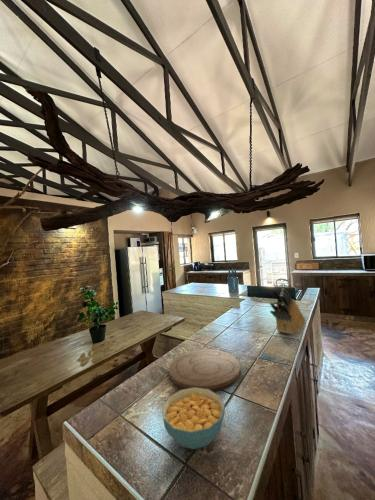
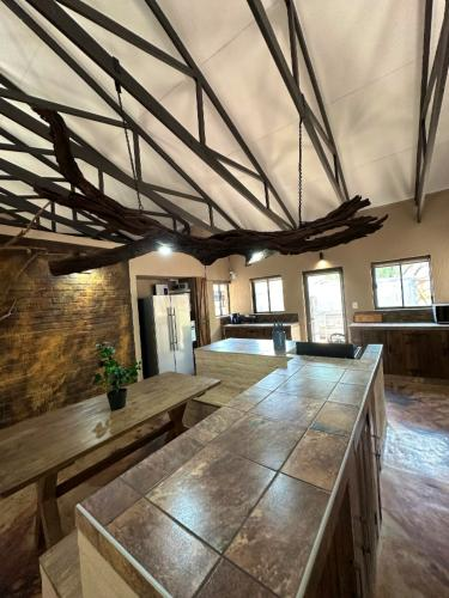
- cutting board [168,348,241,393]
- knife block [268,287,307,336]
- cereal bowl [161,387,226,450]
